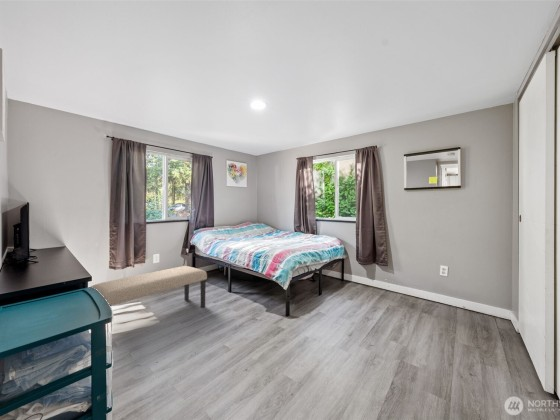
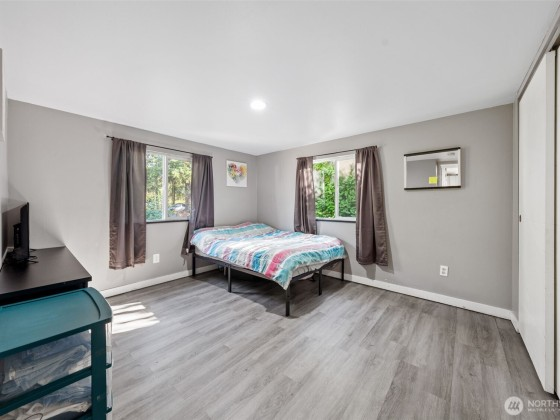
- bench [90,265,208,309]
